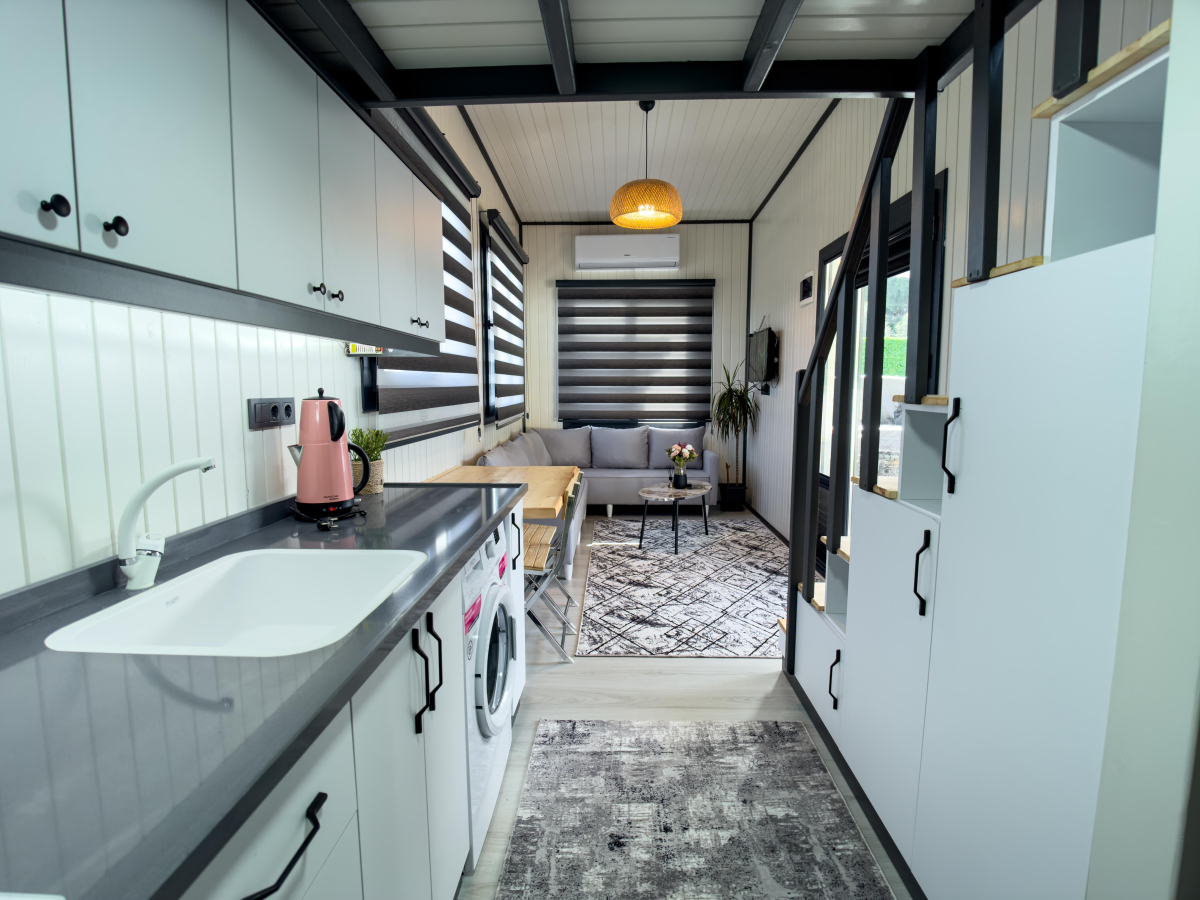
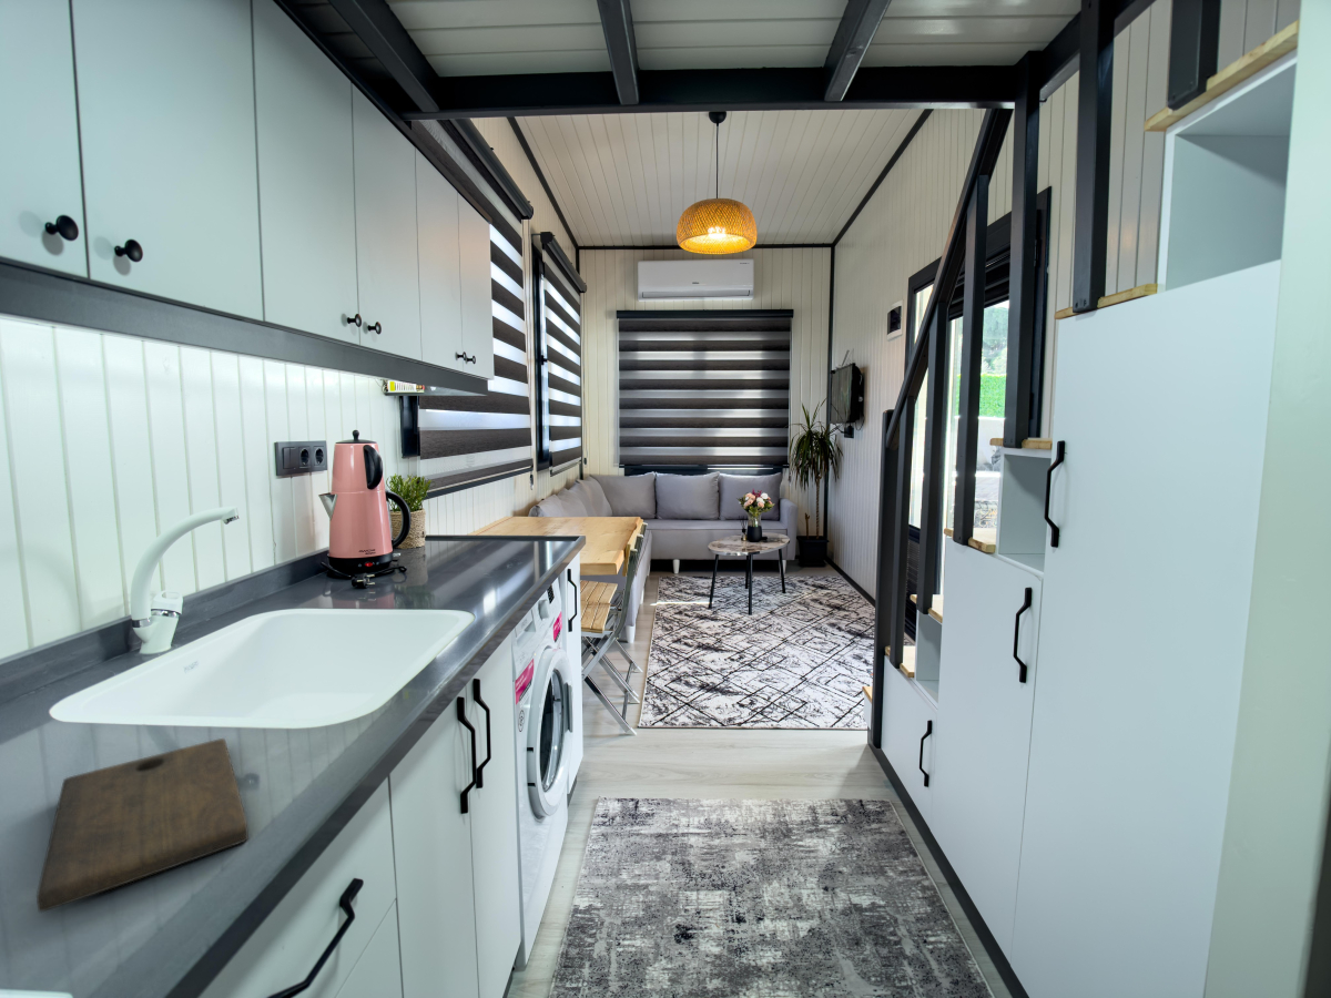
+ cutting board [35,737,250,914]
